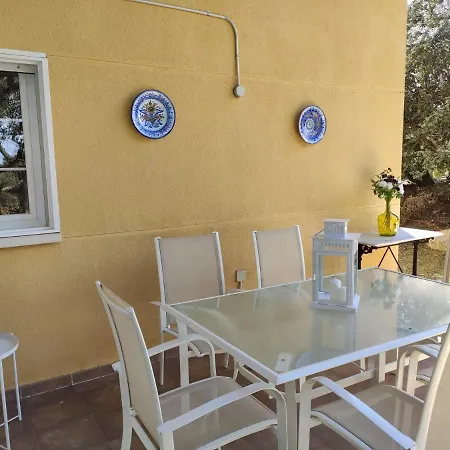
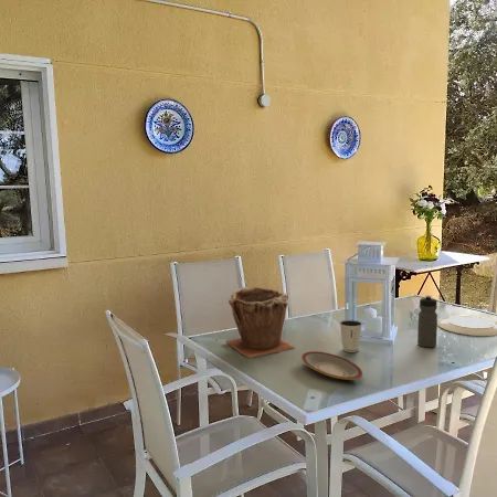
+ dixie cup [339,319,363,353]
+ water bottle [416,295,438,349]
+ plate [437,315,497,337]
+ plant pot [224,286,295,359]
+ plate [300,350,363,381]
